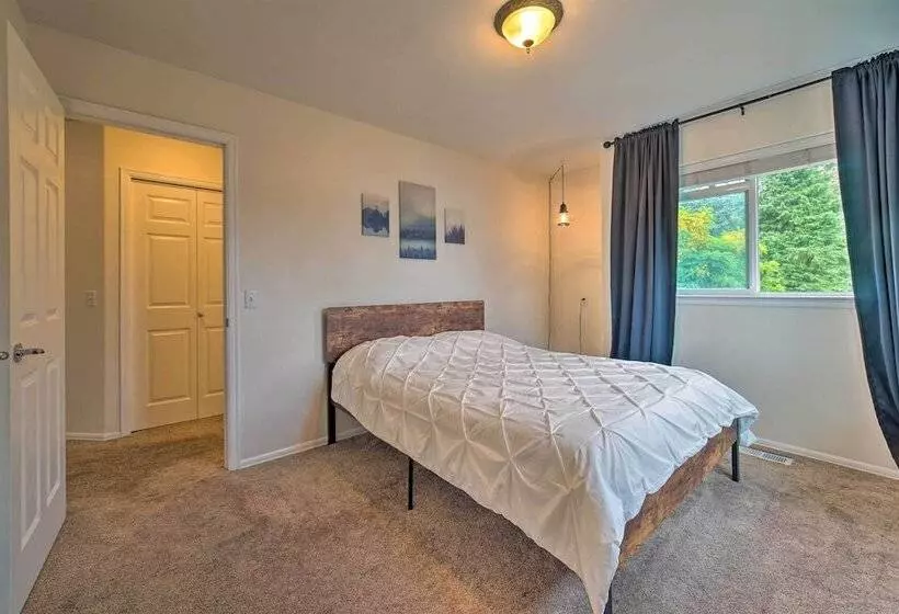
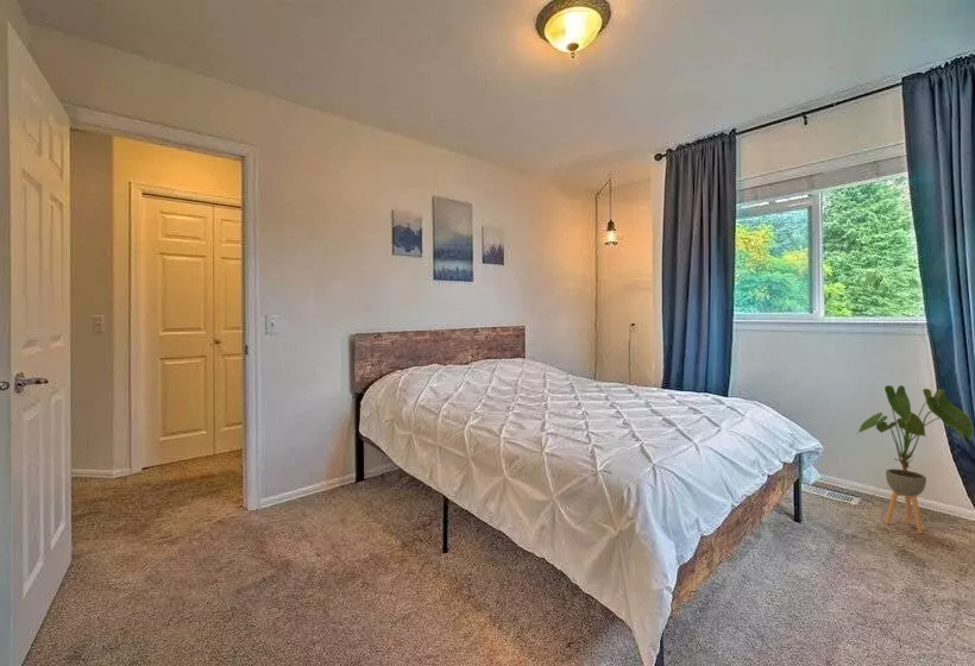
+ house plant [856,384,975,534]
